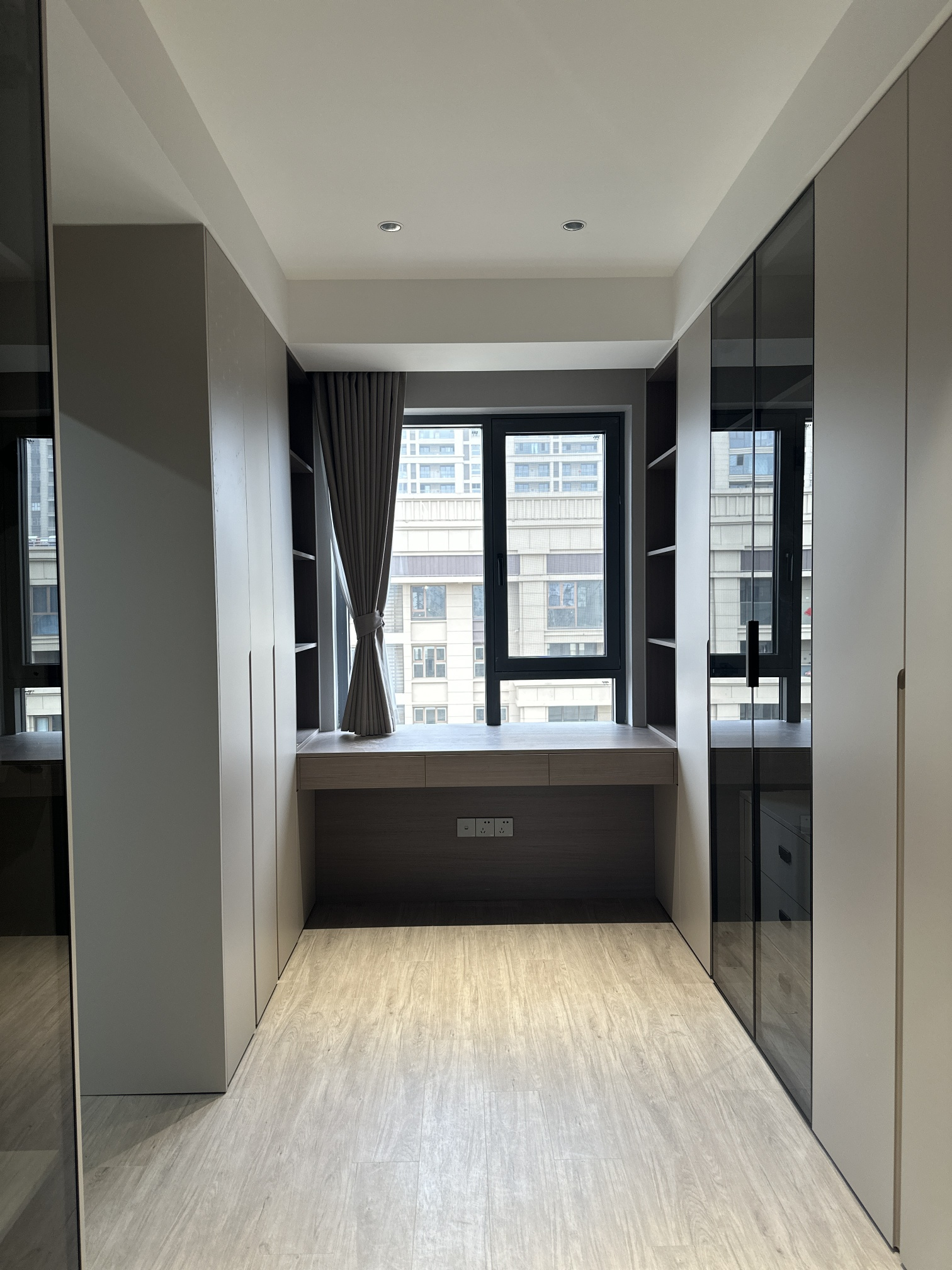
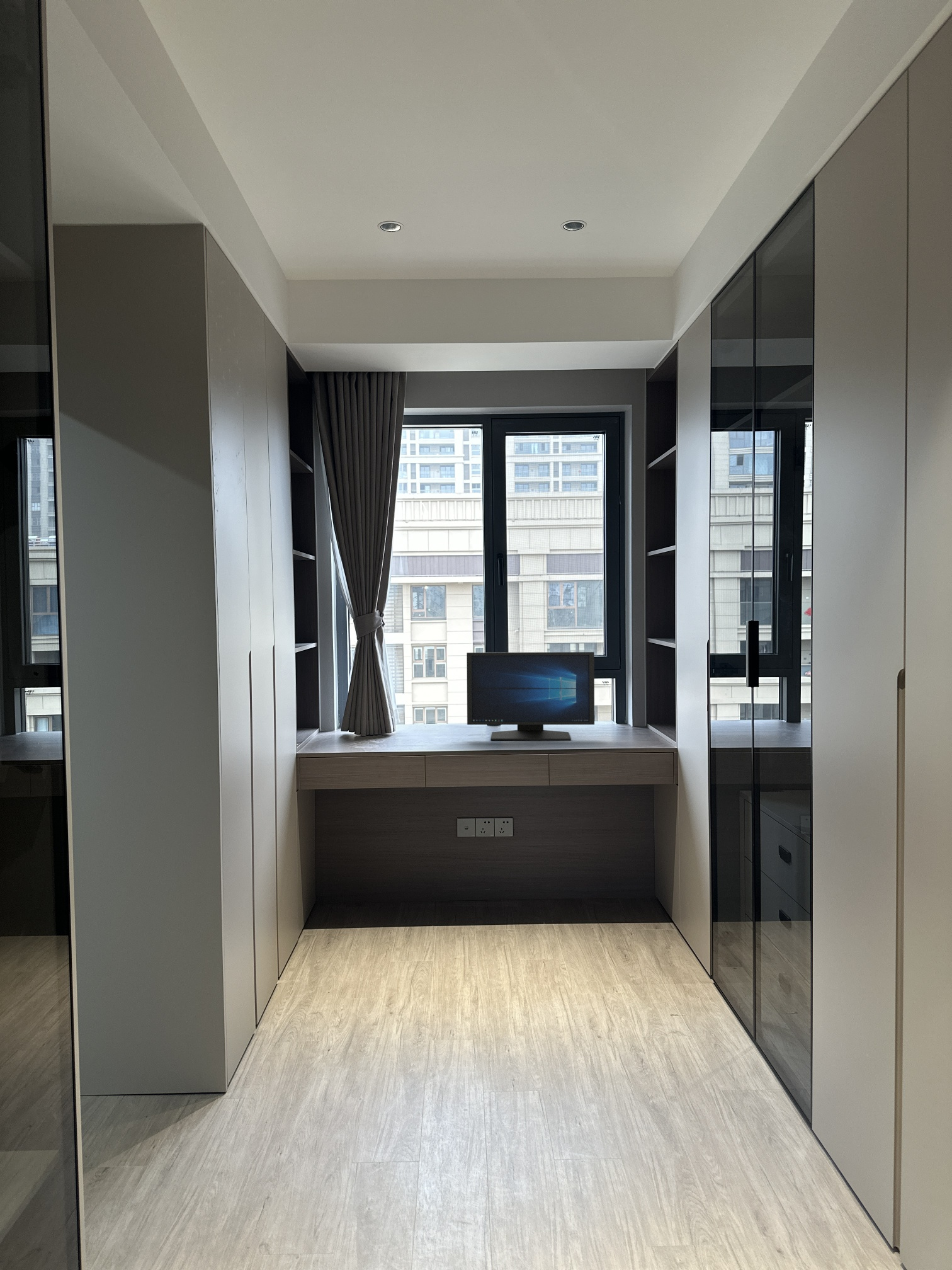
+ monitor [466,651,595,741]
